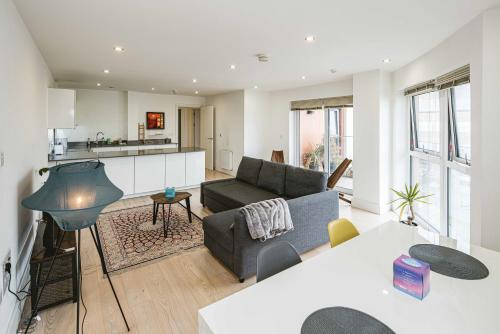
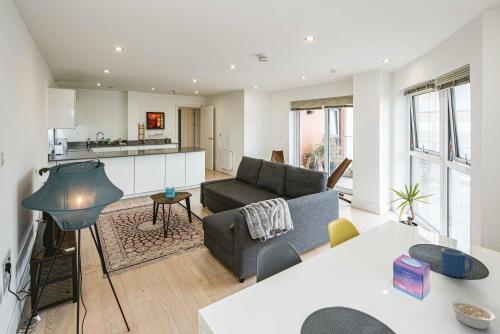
+ legume [449,300,497,330]
+ mug [440,247,474,278]
